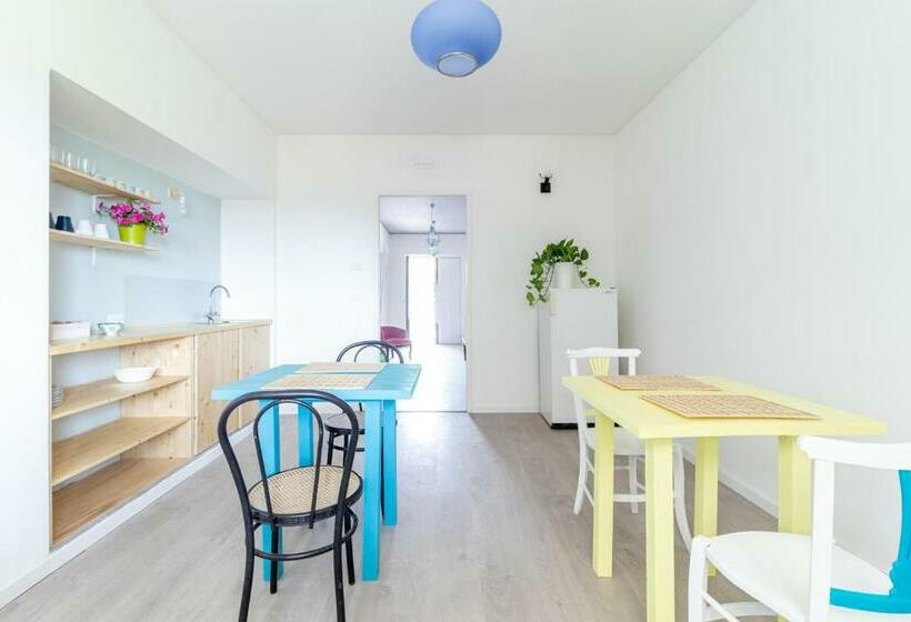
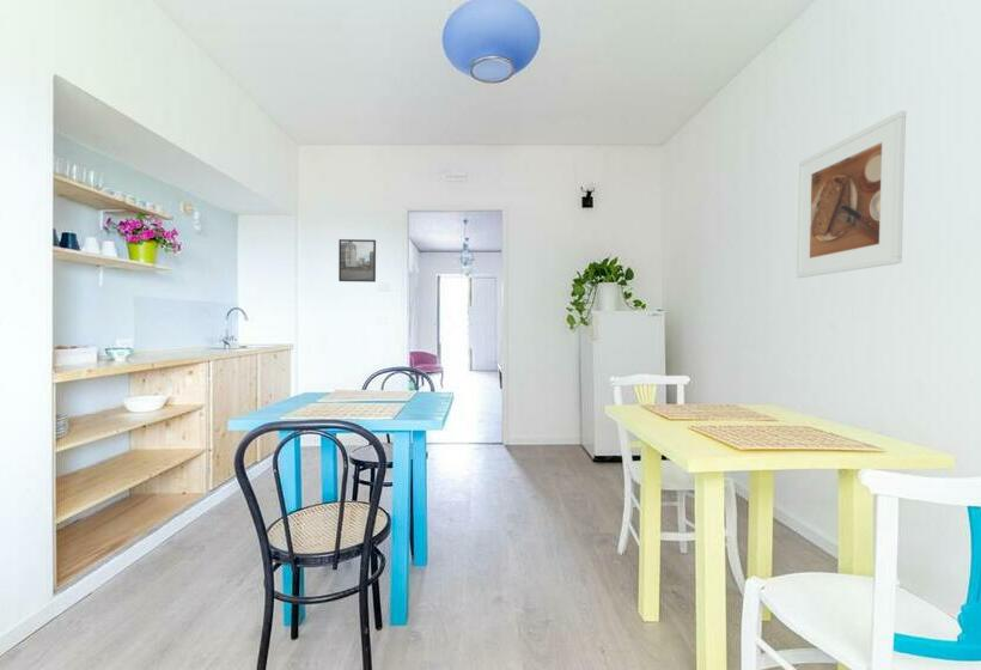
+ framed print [796,110,907,279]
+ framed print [337,238,377,284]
